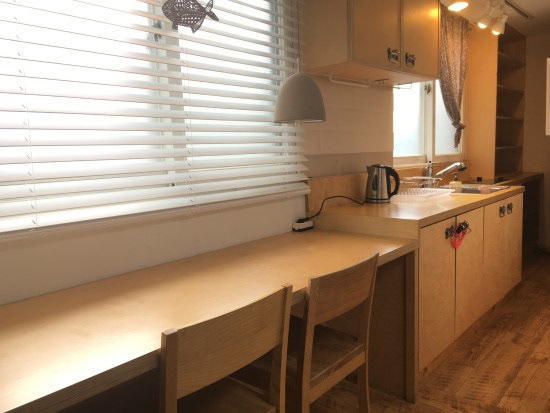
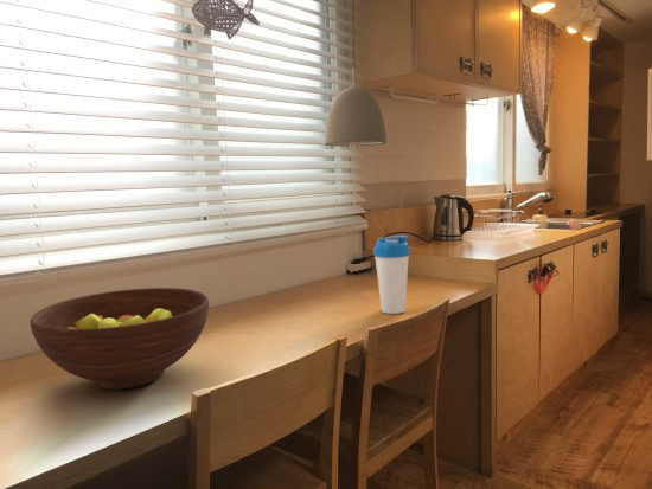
+ water bottle [372,234,411,315]
+ fruit bowl [30,287,210,391]
